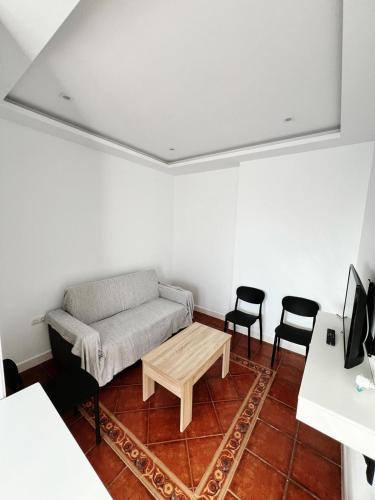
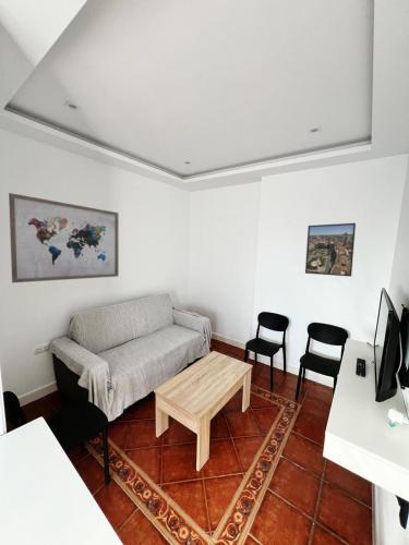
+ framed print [304,222,357,277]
+ wall art [8,192,120,283]
